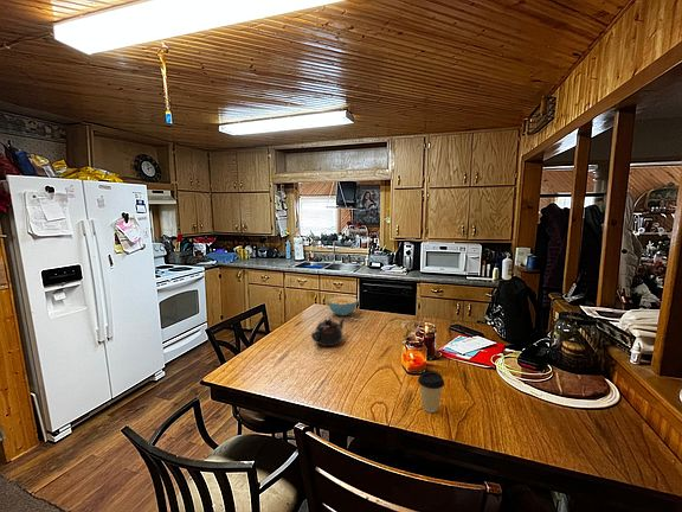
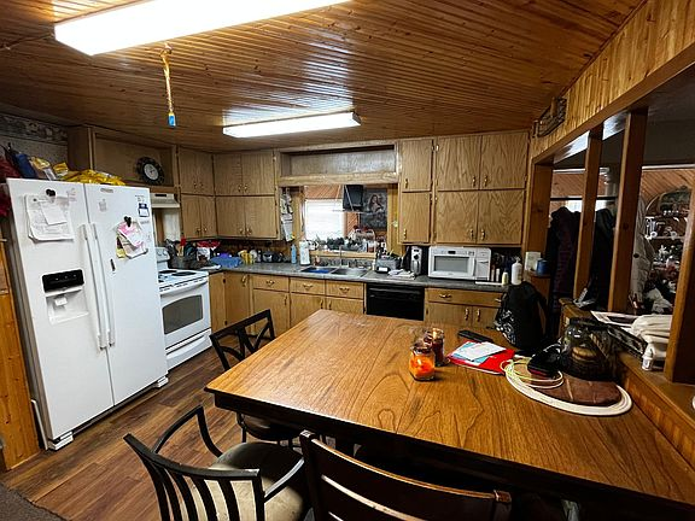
- coffee cup [417,371,445,414]
- teapot [310,318,346,347]
- cereal bowl [327,295,359,316]
